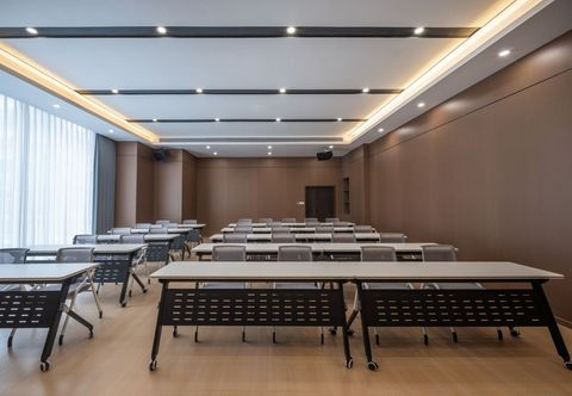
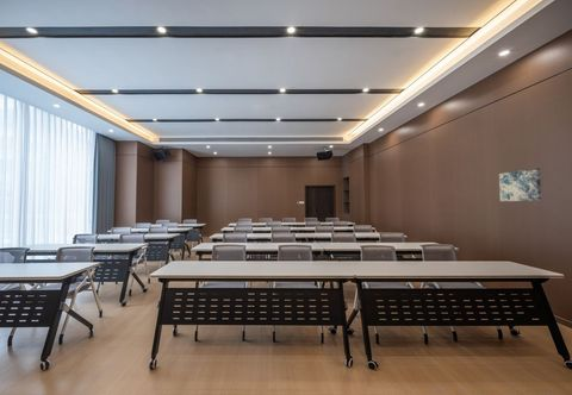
+ wall art [498,168,542,202]
